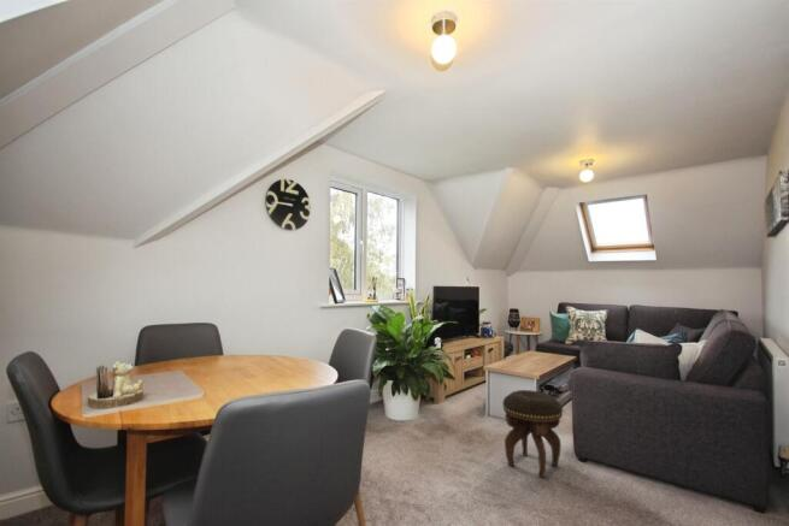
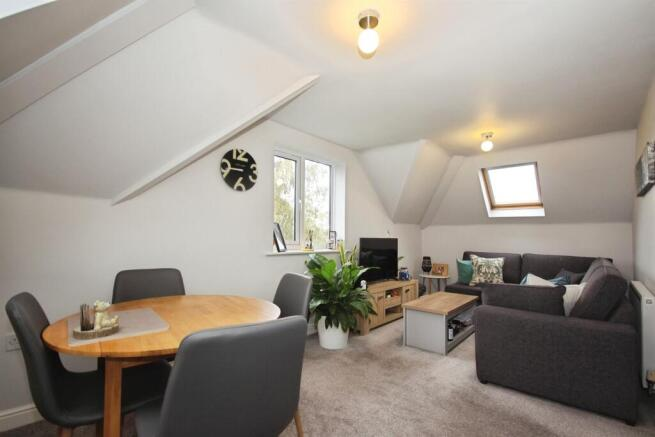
- footstool [501,389,564,479]
